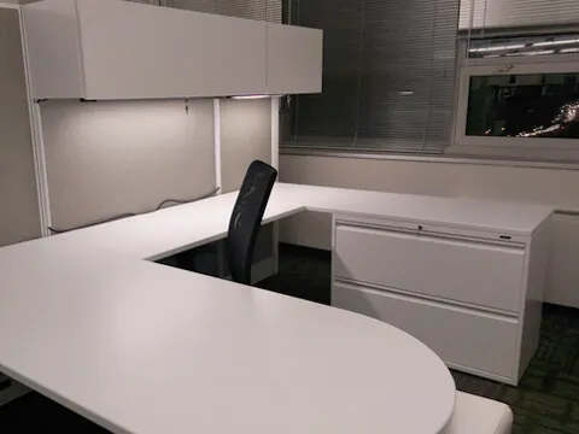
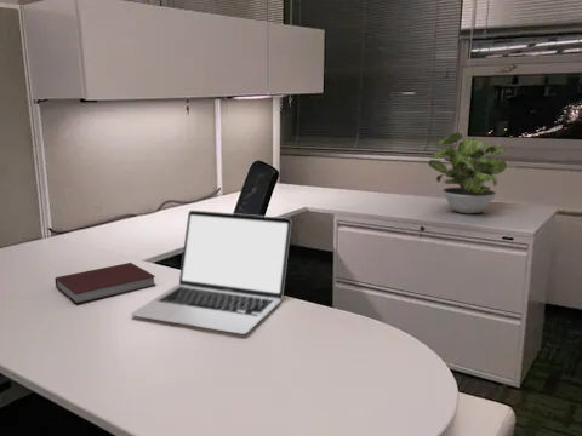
+ potted plant [427,131,508,214]
+ laptop [130,210,292,335]
+ notebook [53,262,158,305]
